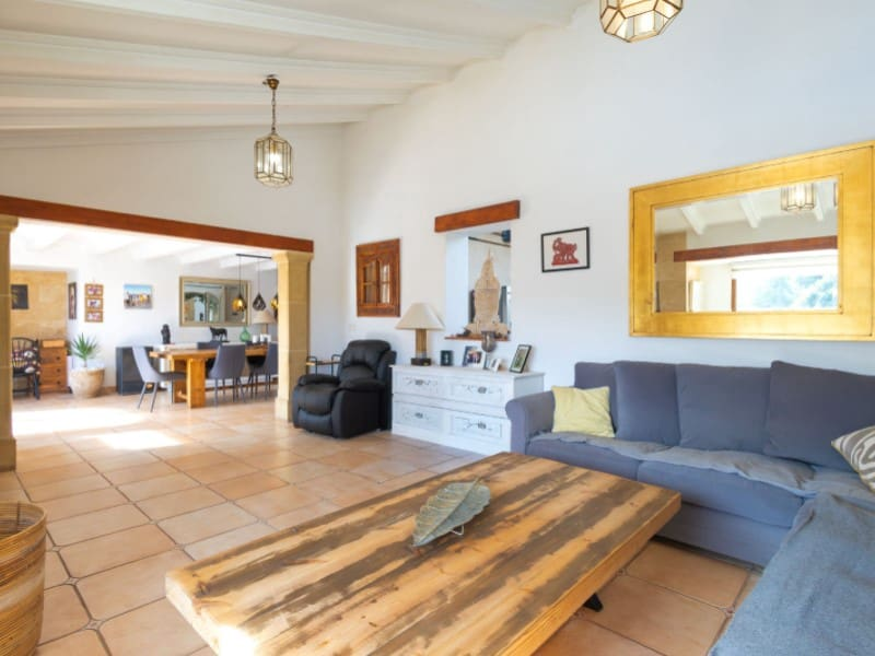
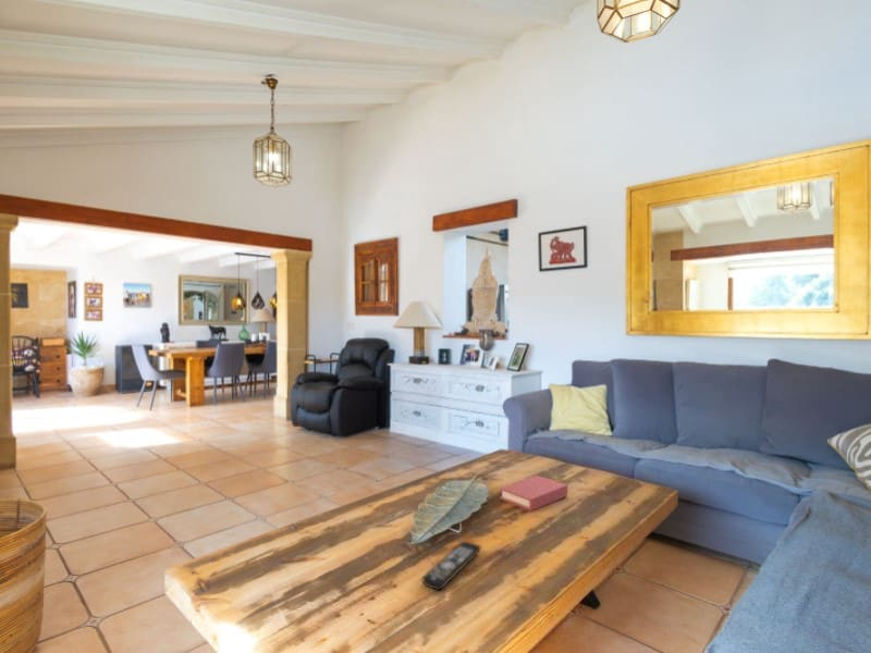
+ remote control [421,540,482,591]
+ book [499,475,568,513]
